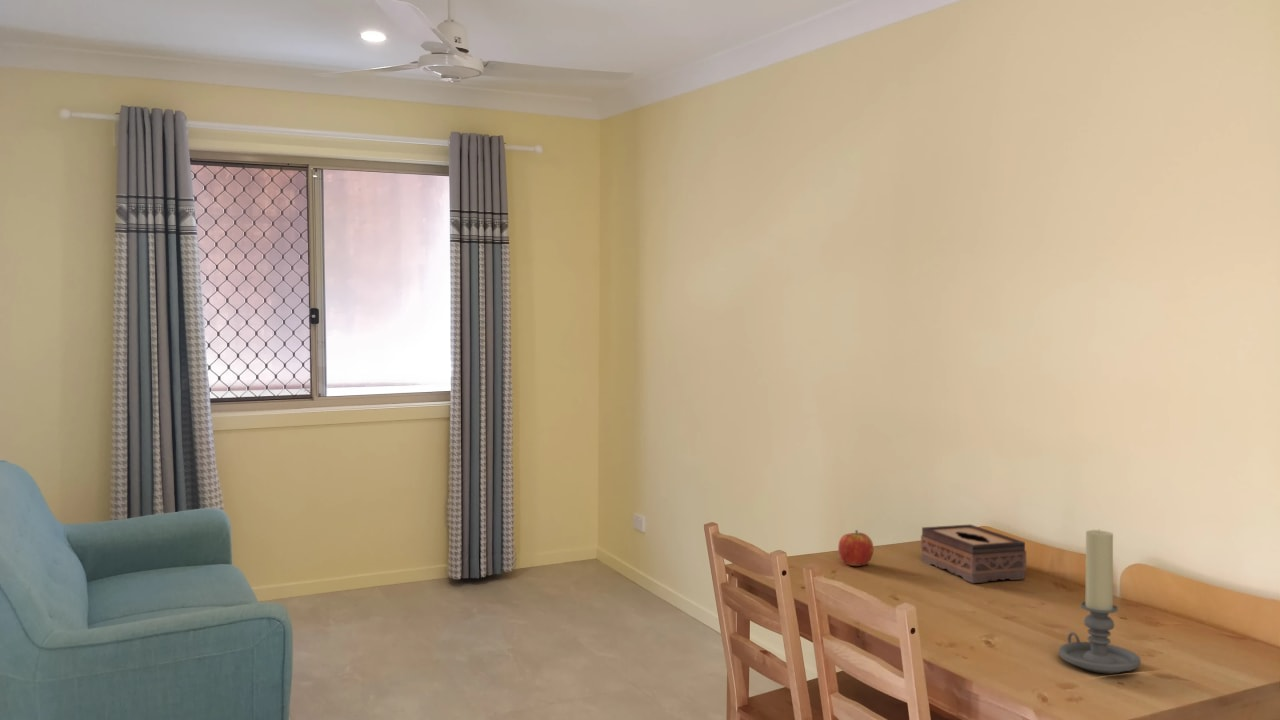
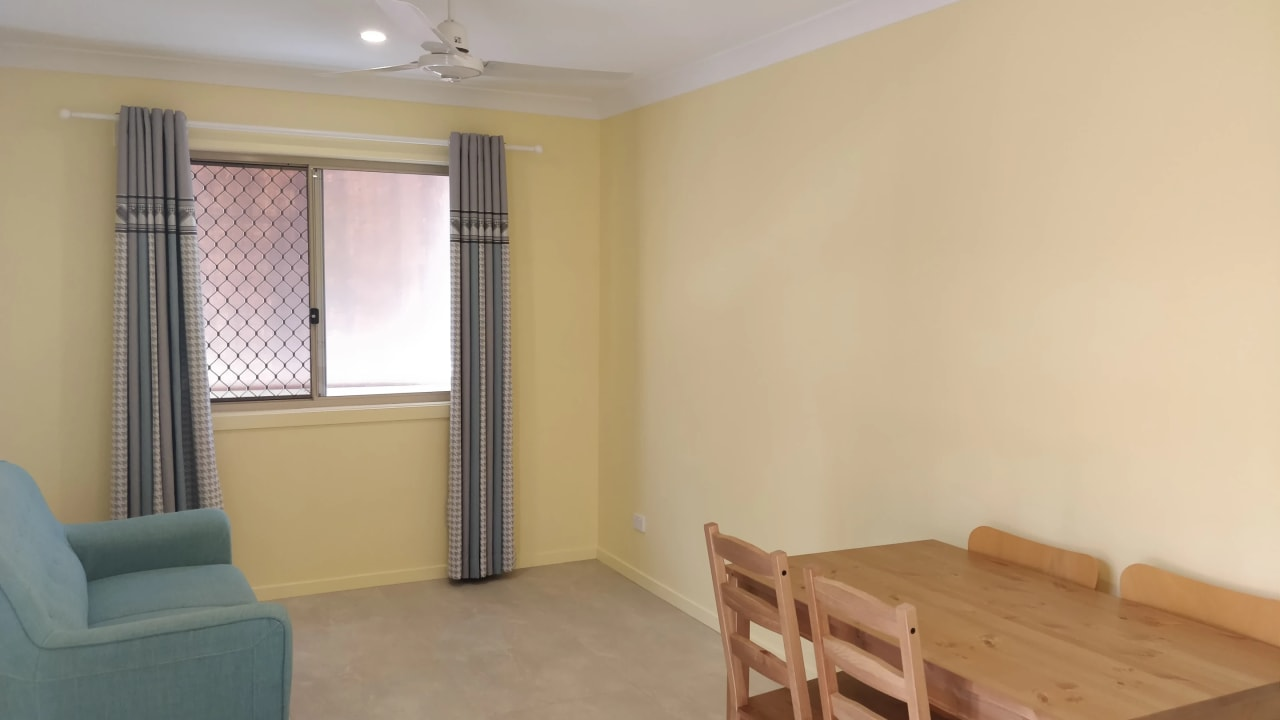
- apple [837,529,875,567]
- tissue box [920,523,1027,584]
- candle holder [1058,528,1142,675]
